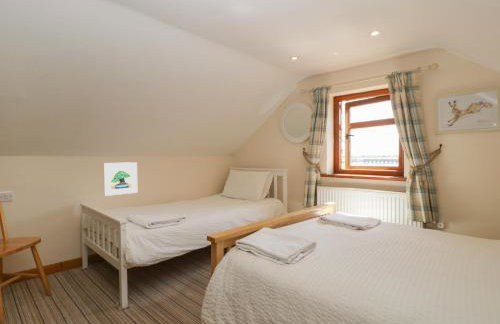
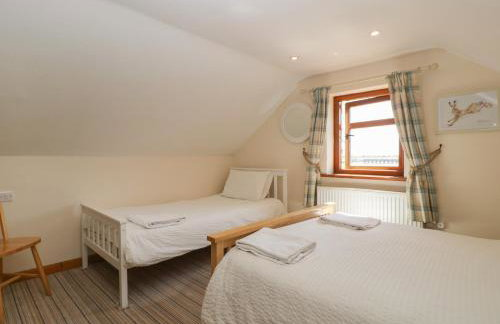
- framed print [103,161,138,197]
